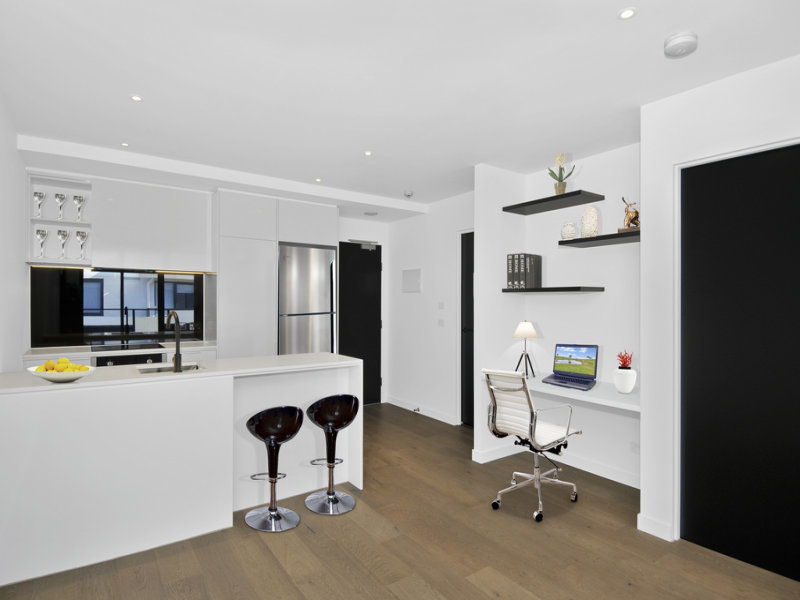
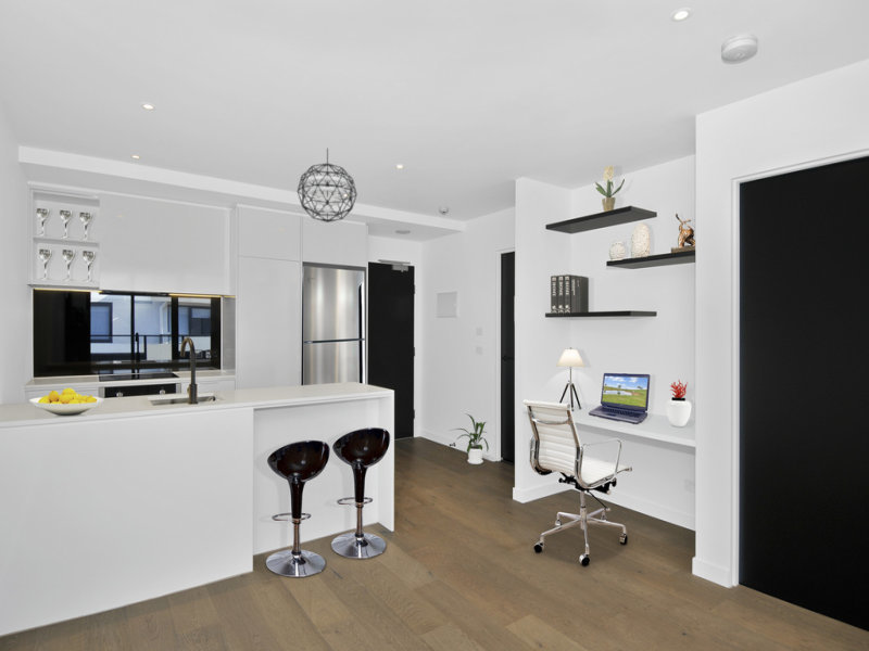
+ house plant [450,412,490,465]
+ pendant light [297,146,358,224]
